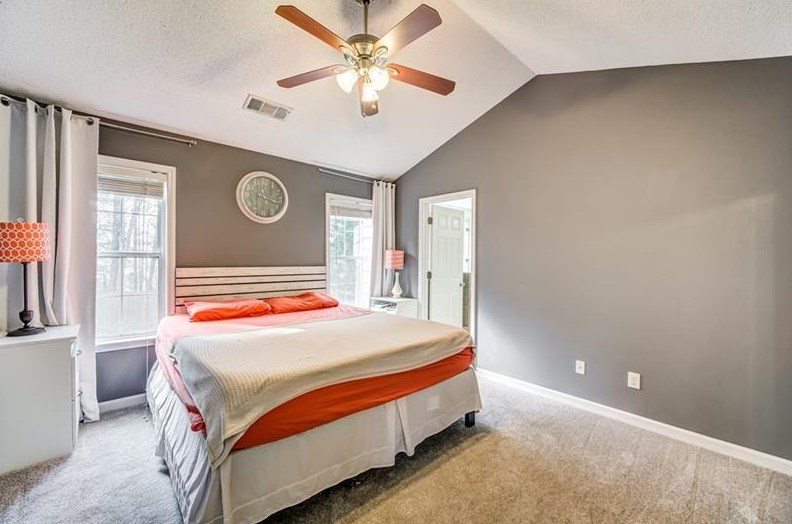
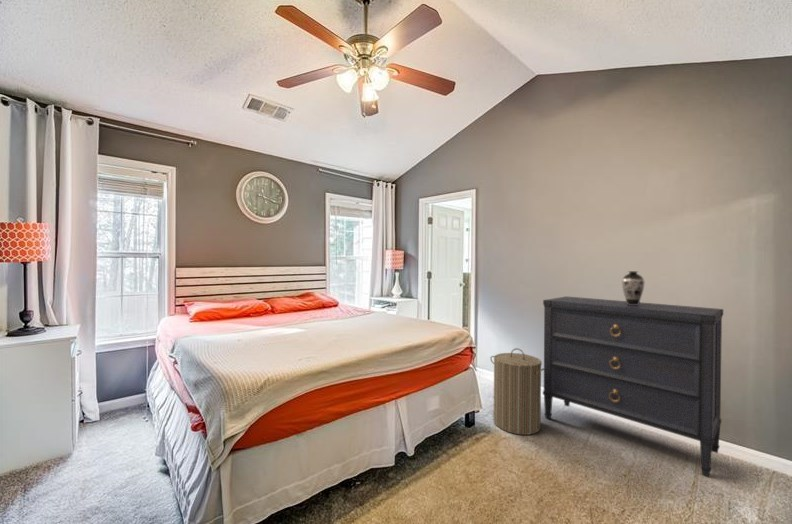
+ laundry hamper [489,347,546,436]
+ dresser [542,295,724,477]
+ decorative vase [621,270,646,305]
